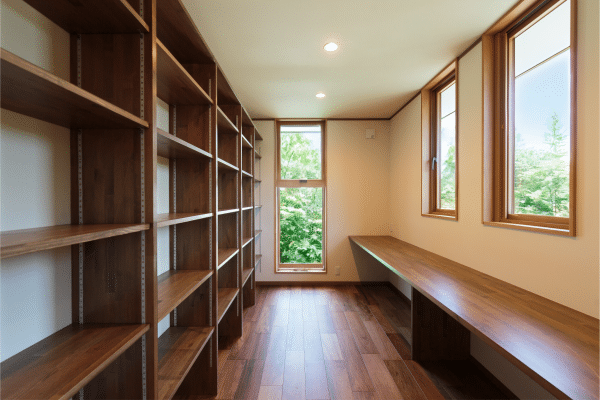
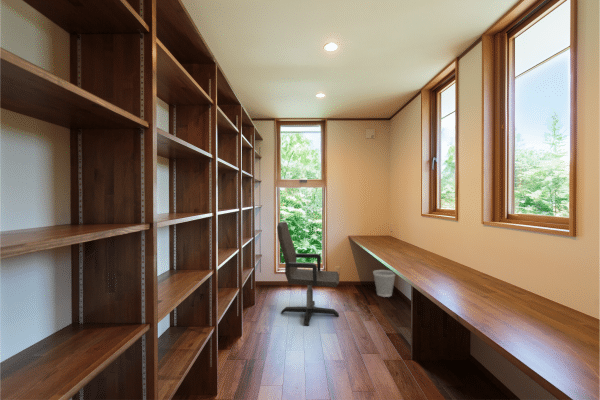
+ office chair [276,220,340,327]
+ wastebasket [372,269,396,298]
